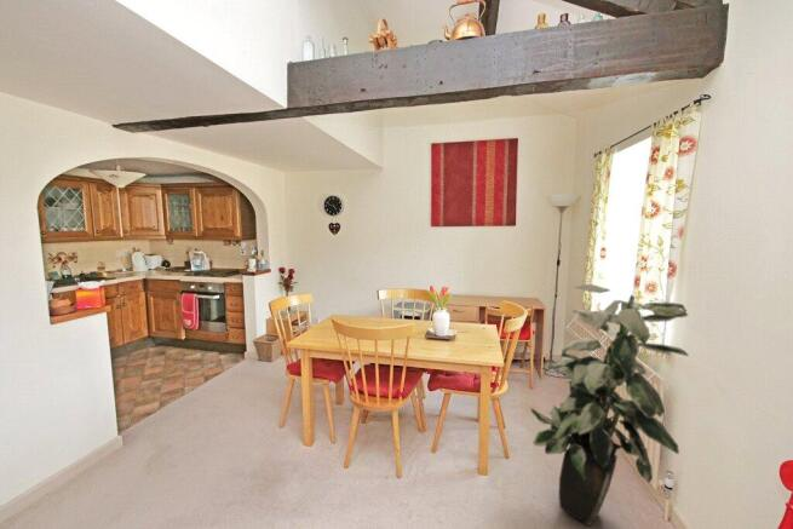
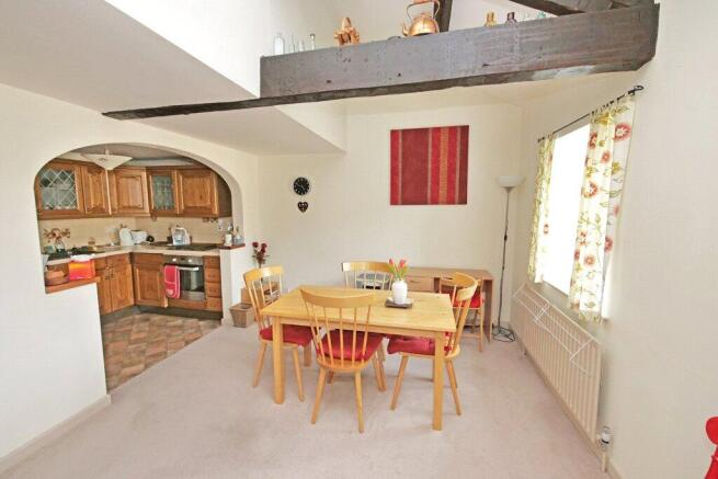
- indoor plant [529,283,690,528]
